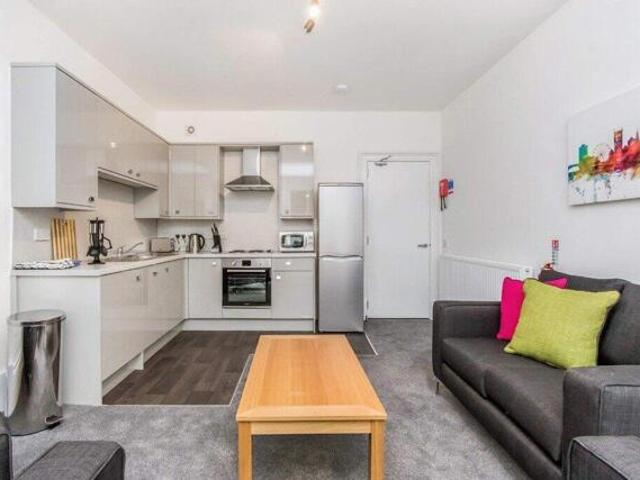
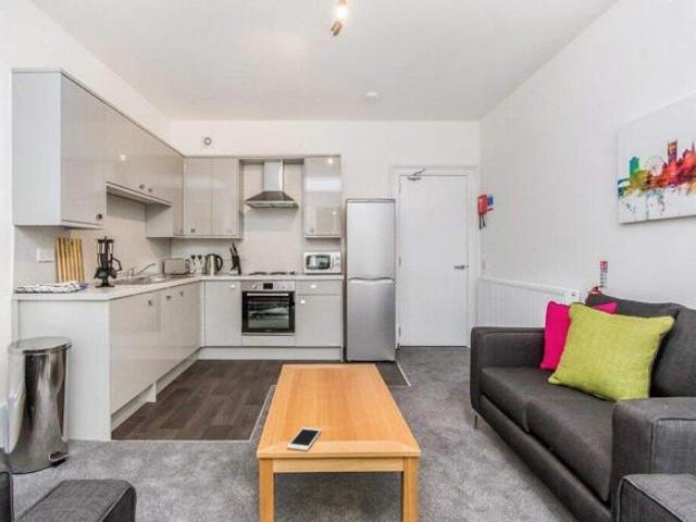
+ cell phone [286,426,323,451]
